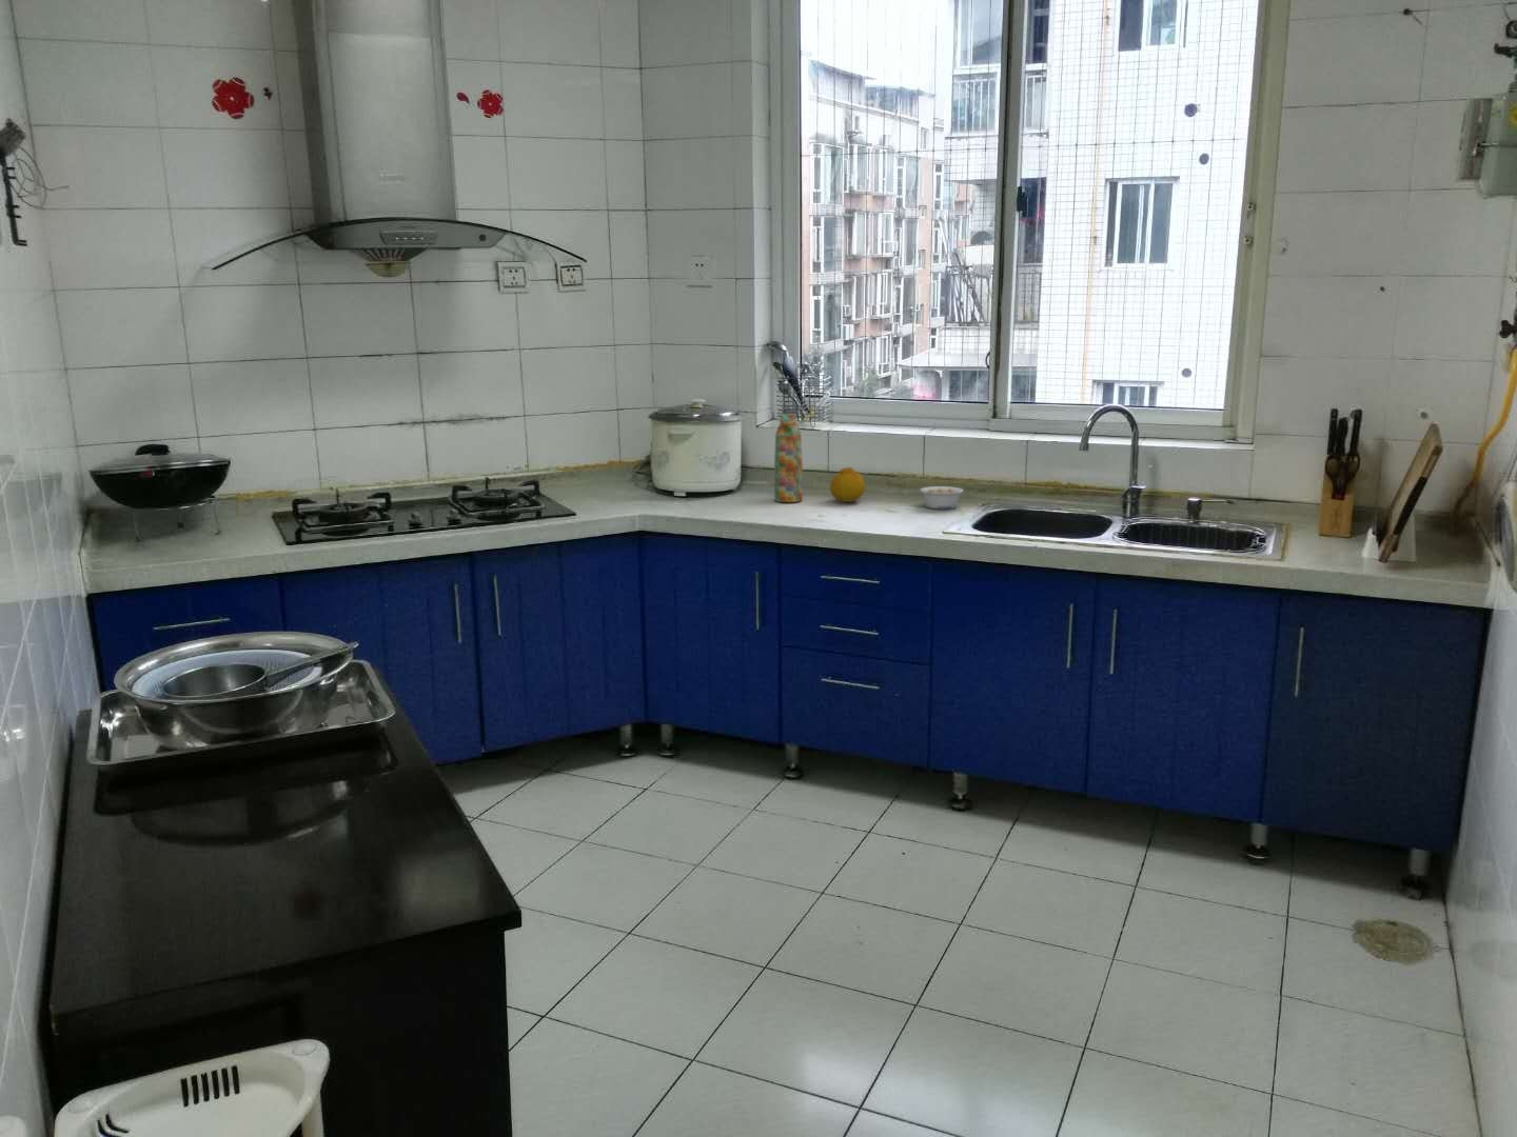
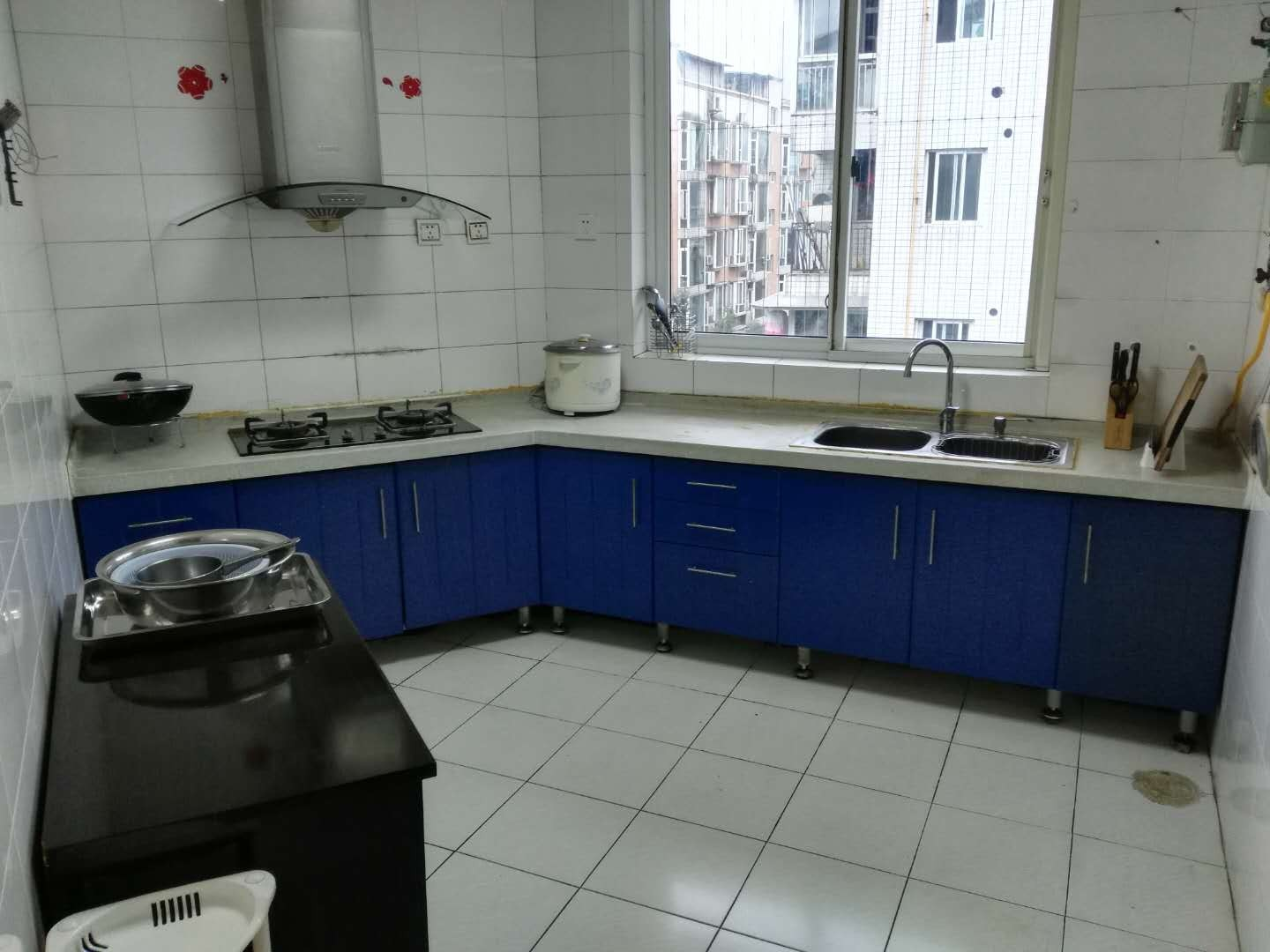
- water bottle [773,413,804,503]
- legume [919,485,965,511]
- fruit [829,466,866,503]
